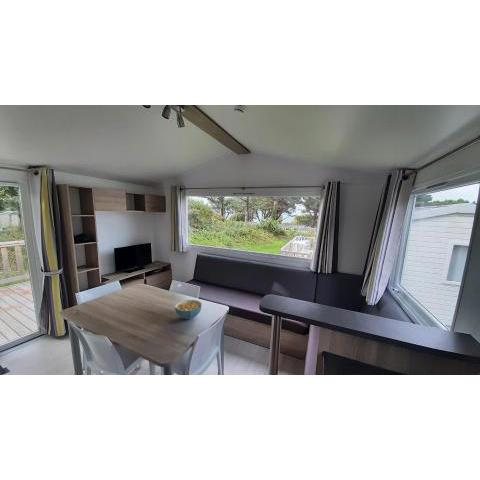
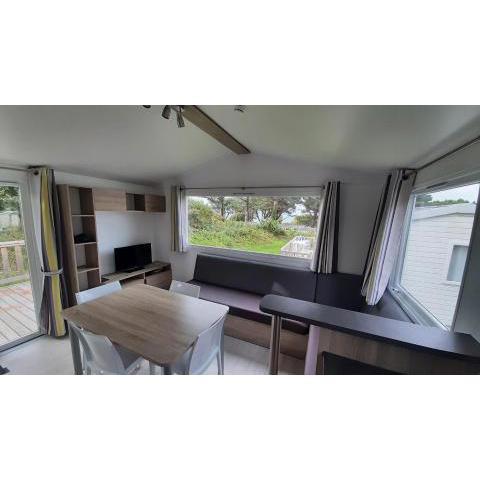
- cereal bowl [174,299,203,320]
